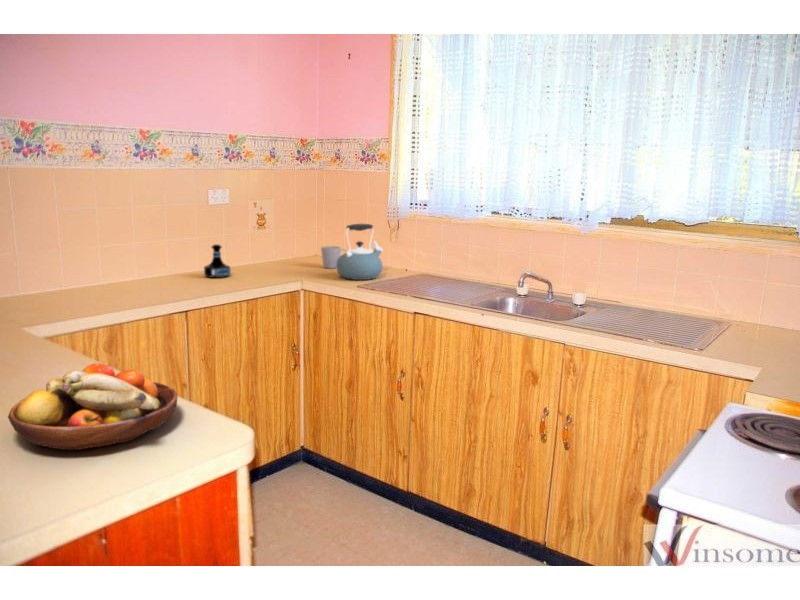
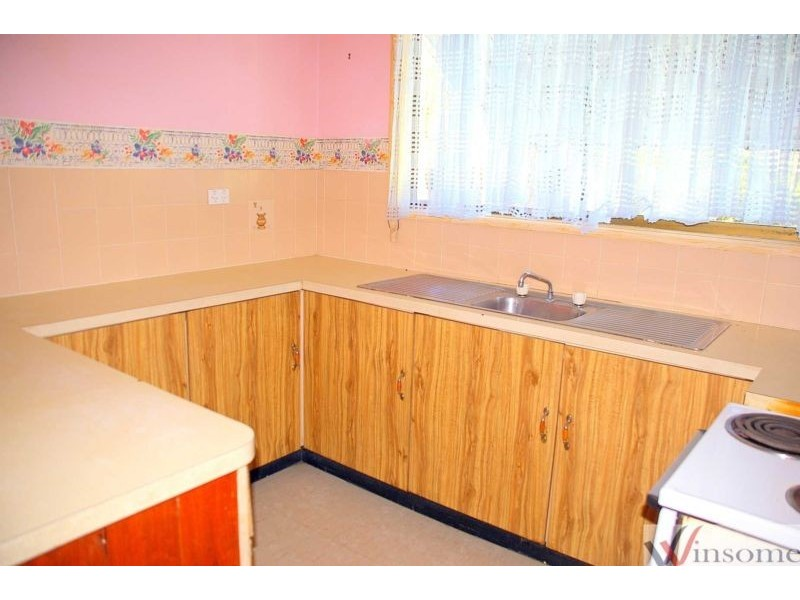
- mug [320,245,348,269]
- fruit bowl [7,362,178,451]
- tequila bottle [203,243,232,279]
- kettle [336,223,384,281]
